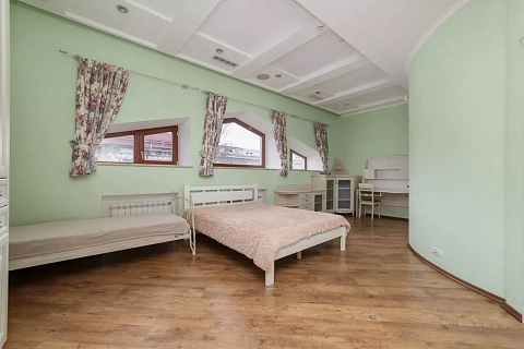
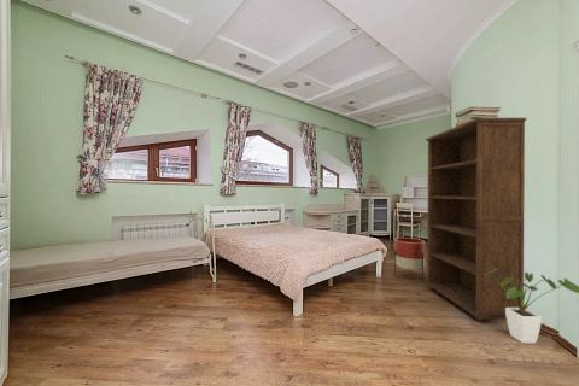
+ bookcase [425,117,527,322]
+ book stack [455,106,502,127]
+ house plant [486,268,579,344]
+ planter [393,236,426,283]
